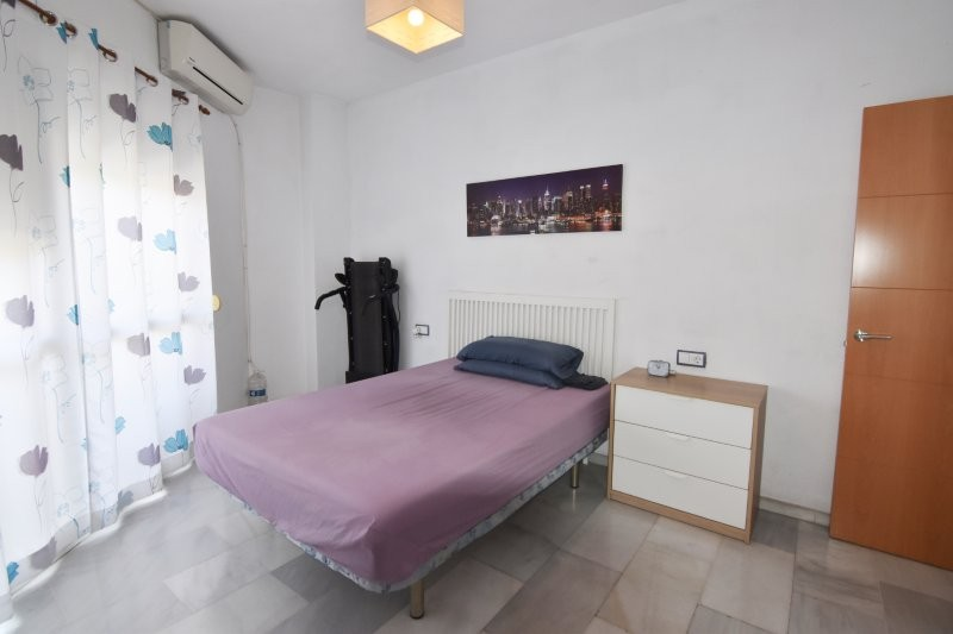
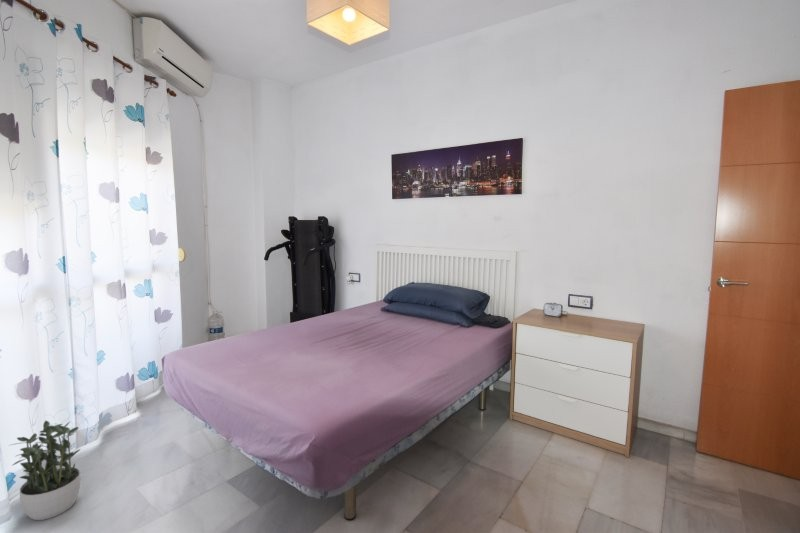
+ potted plant [7,420,82,521]
